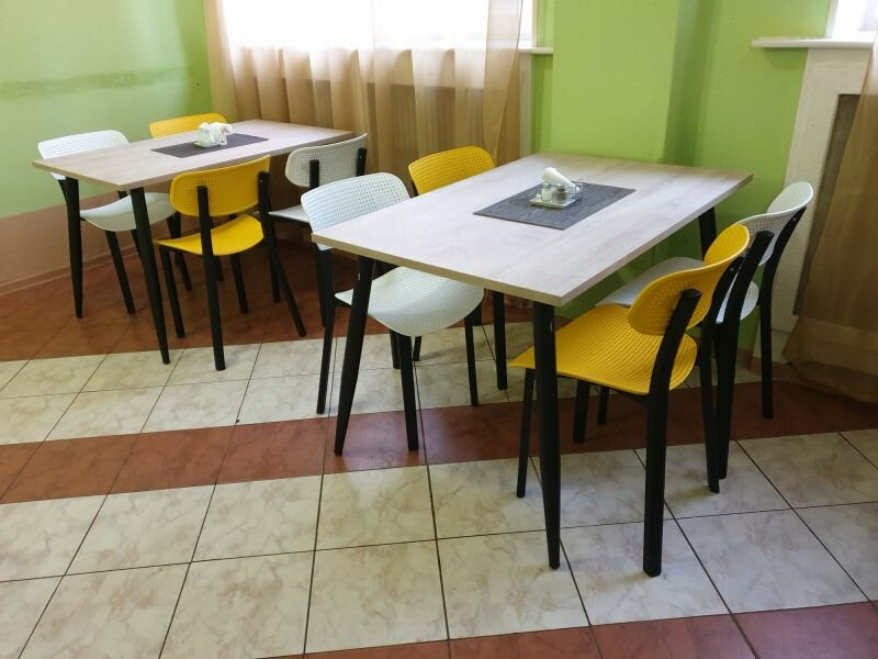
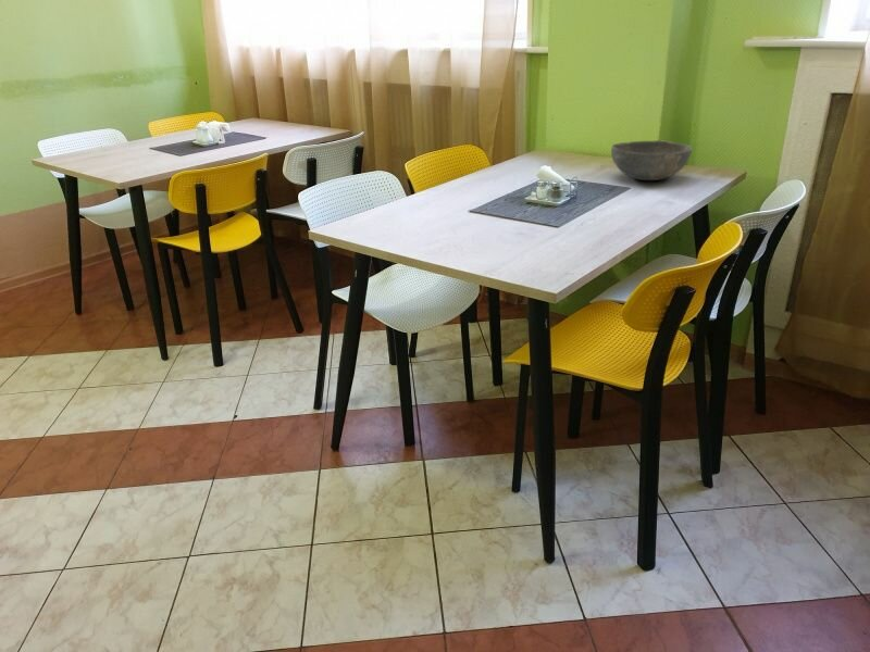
+ bowl [610,139,693,181]
